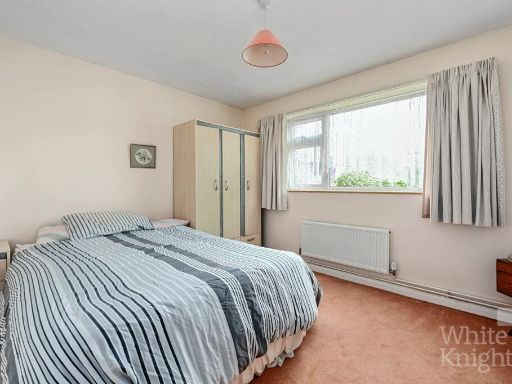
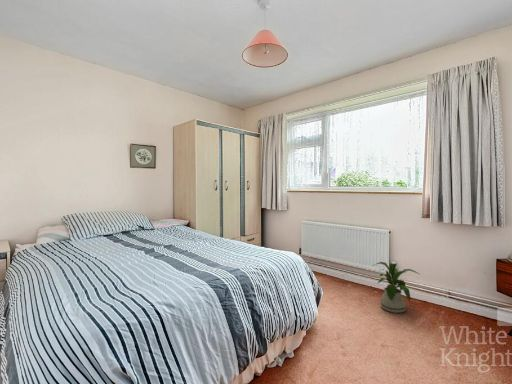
+ house plant [371,261,420,314]
